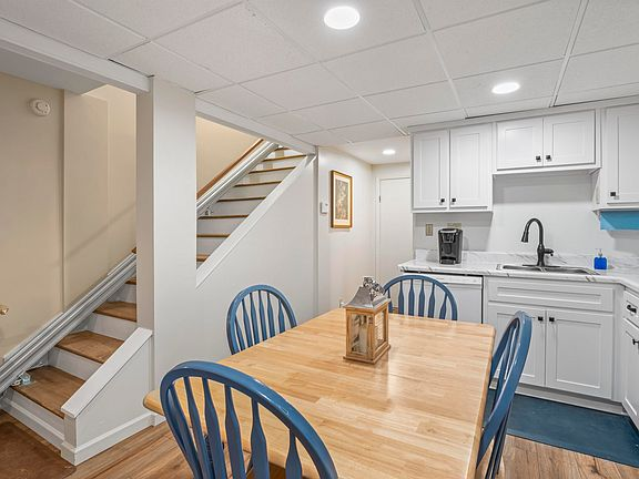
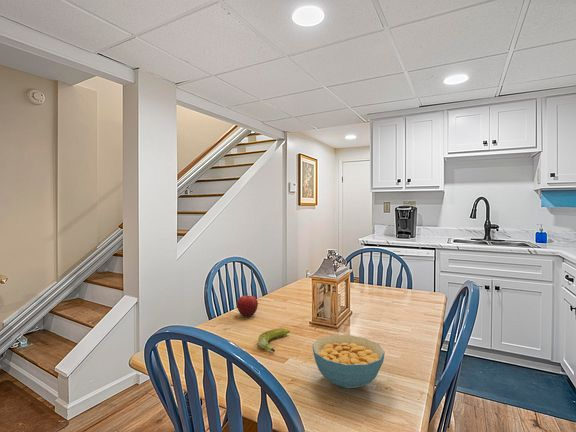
+ cereal bowl [312,334,386,389]
+ fruit [236,292,259,318]
+ banana [257,327,291,353]
